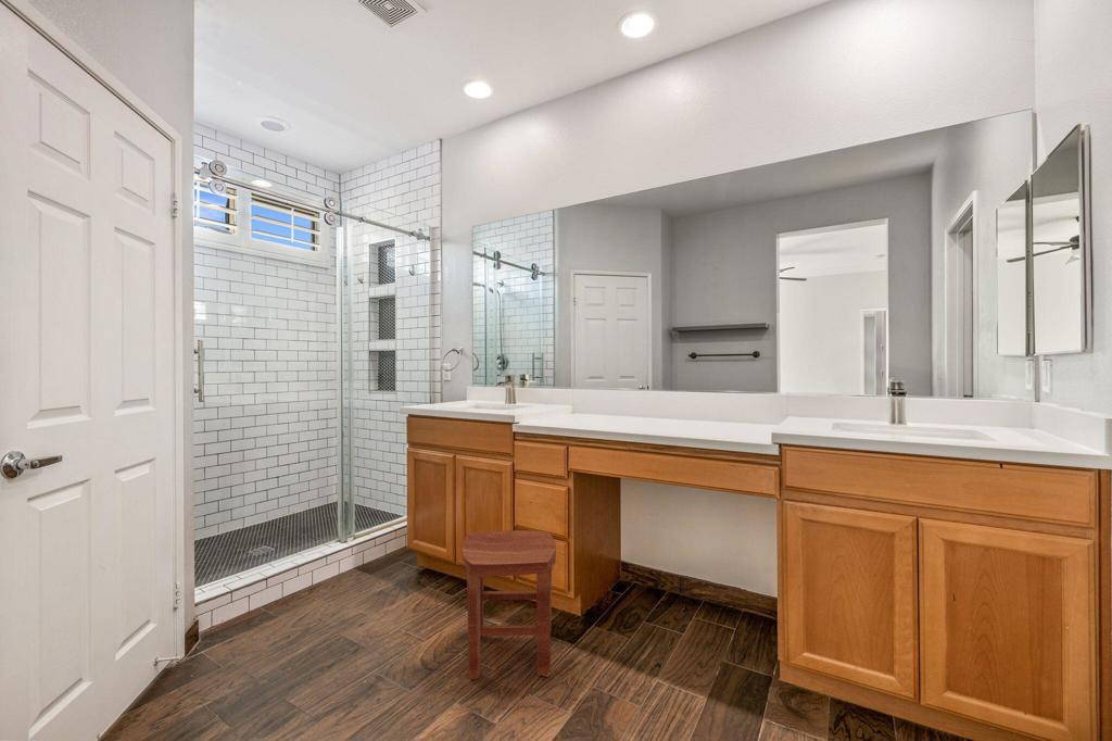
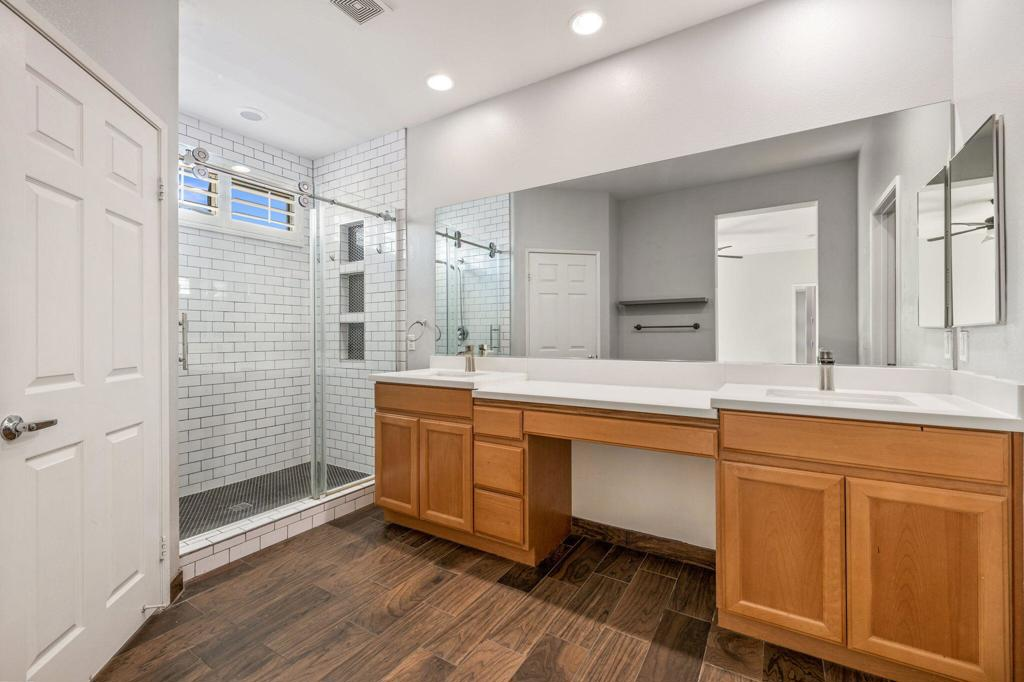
- stool [462,529,557,681]
